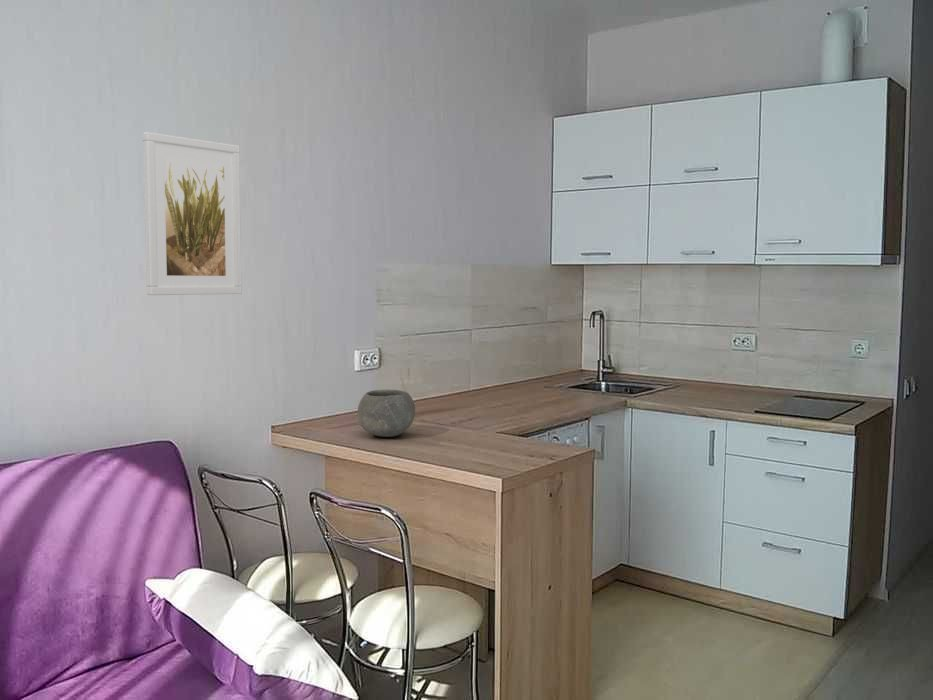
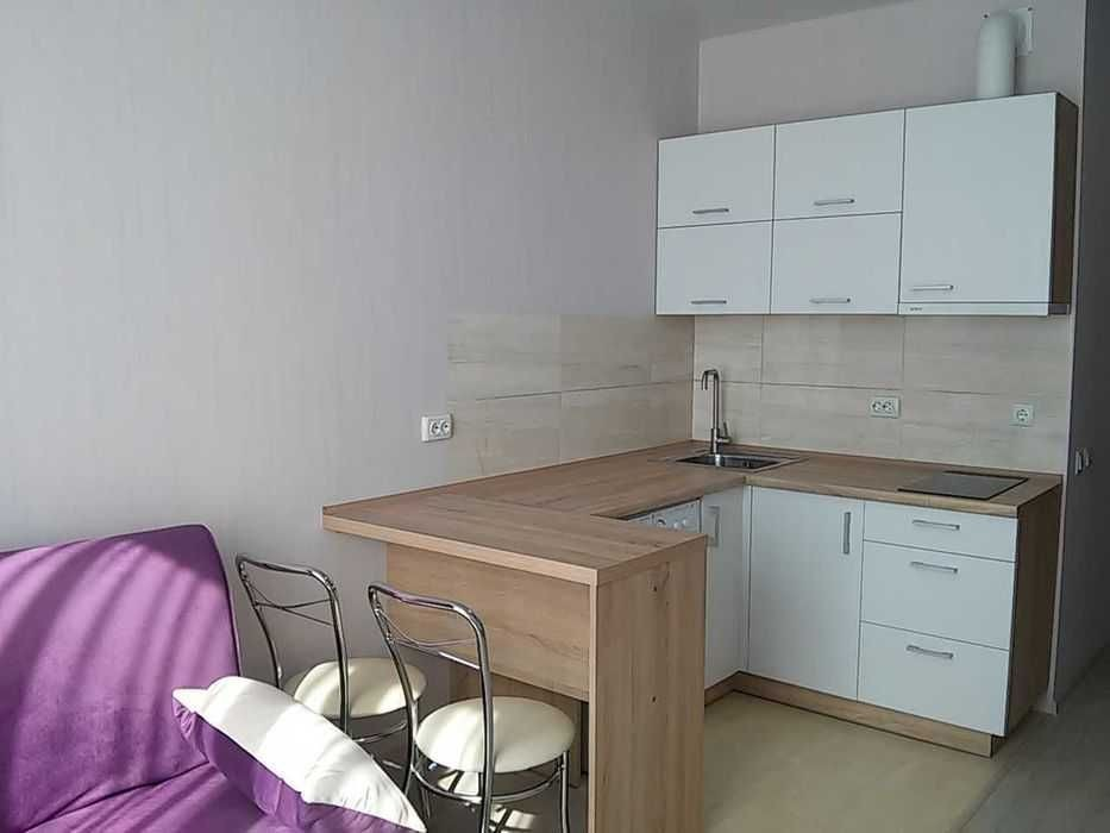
- bowl [356,389,416,438]
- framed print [142,131,243,296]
